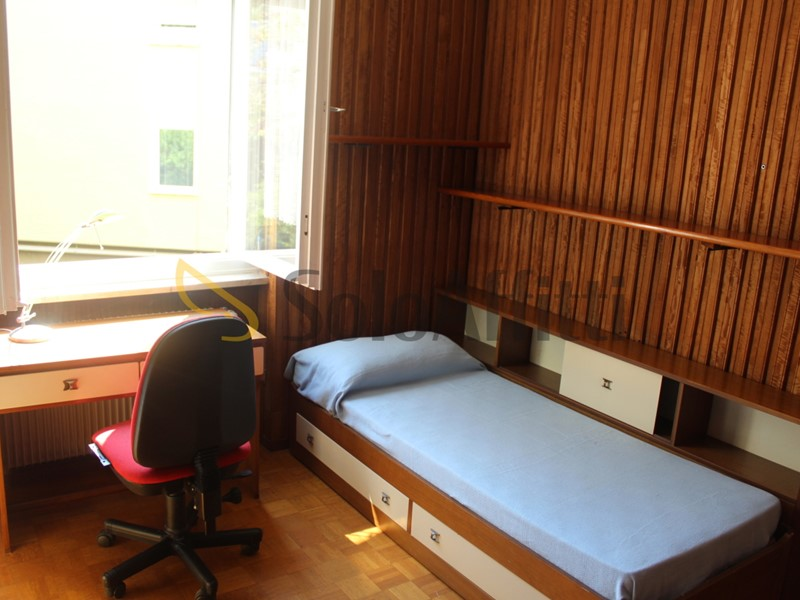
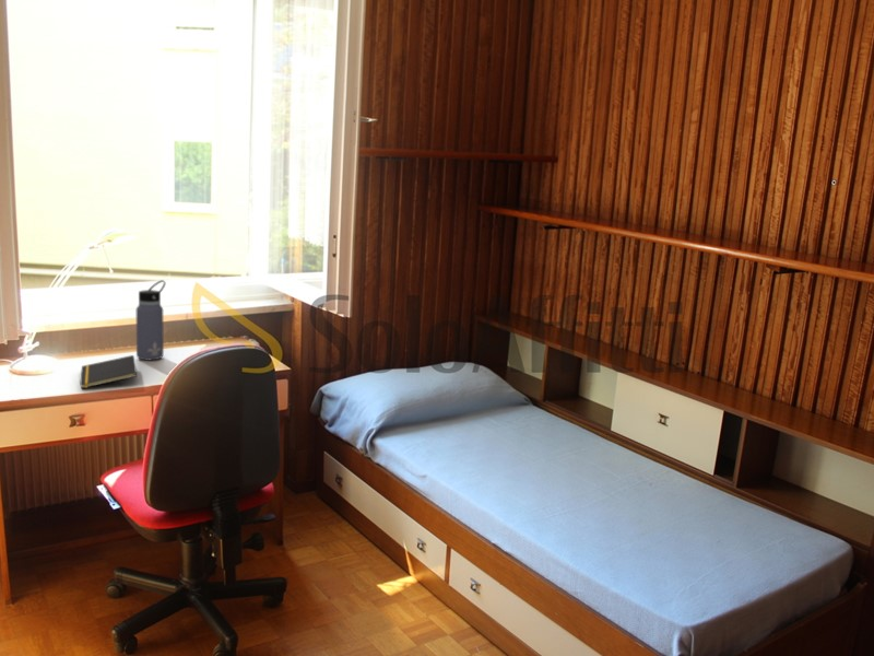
+ water bottle [135,279,166,361]
+ notepad [79,354,138,389]
